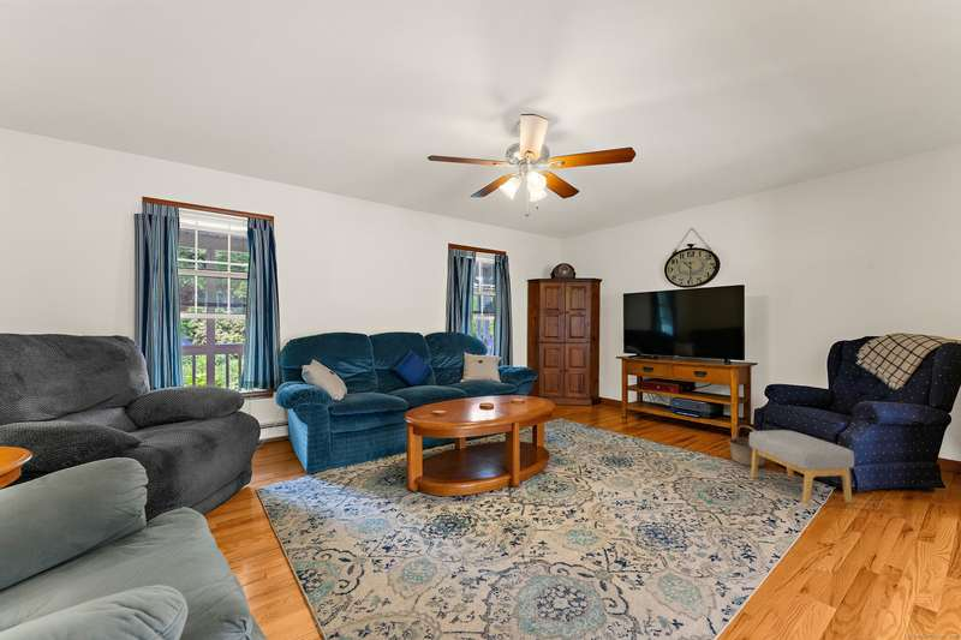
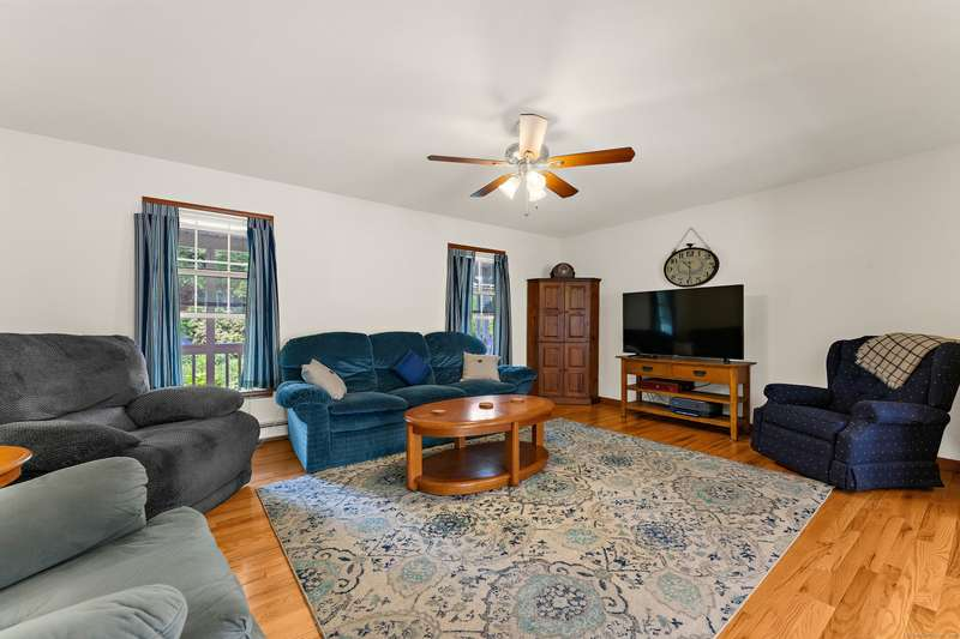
- footstool [748,429,855,506]
- basket [727,425,766,468]
